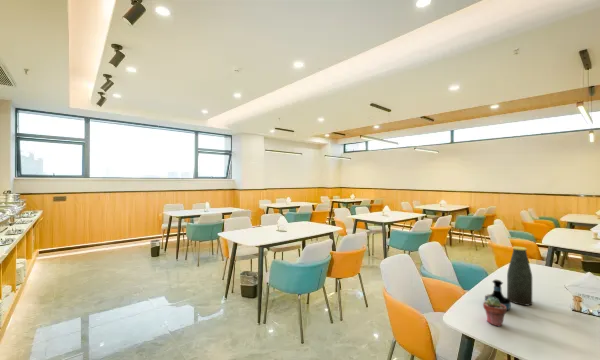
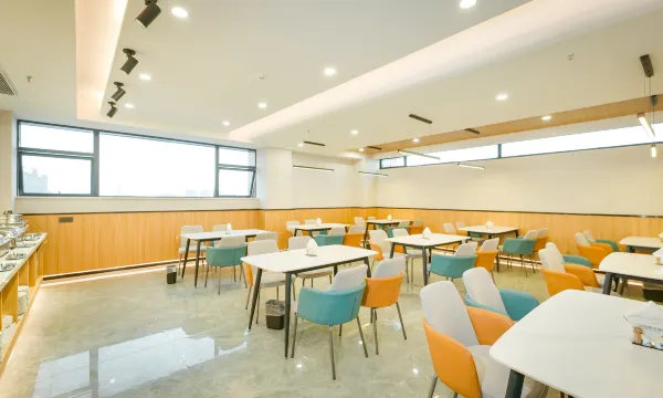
- potted succulent [482,297,507,327]
- tequila bottle [484,279,512,312]
- bottle [506,245,533,307]
